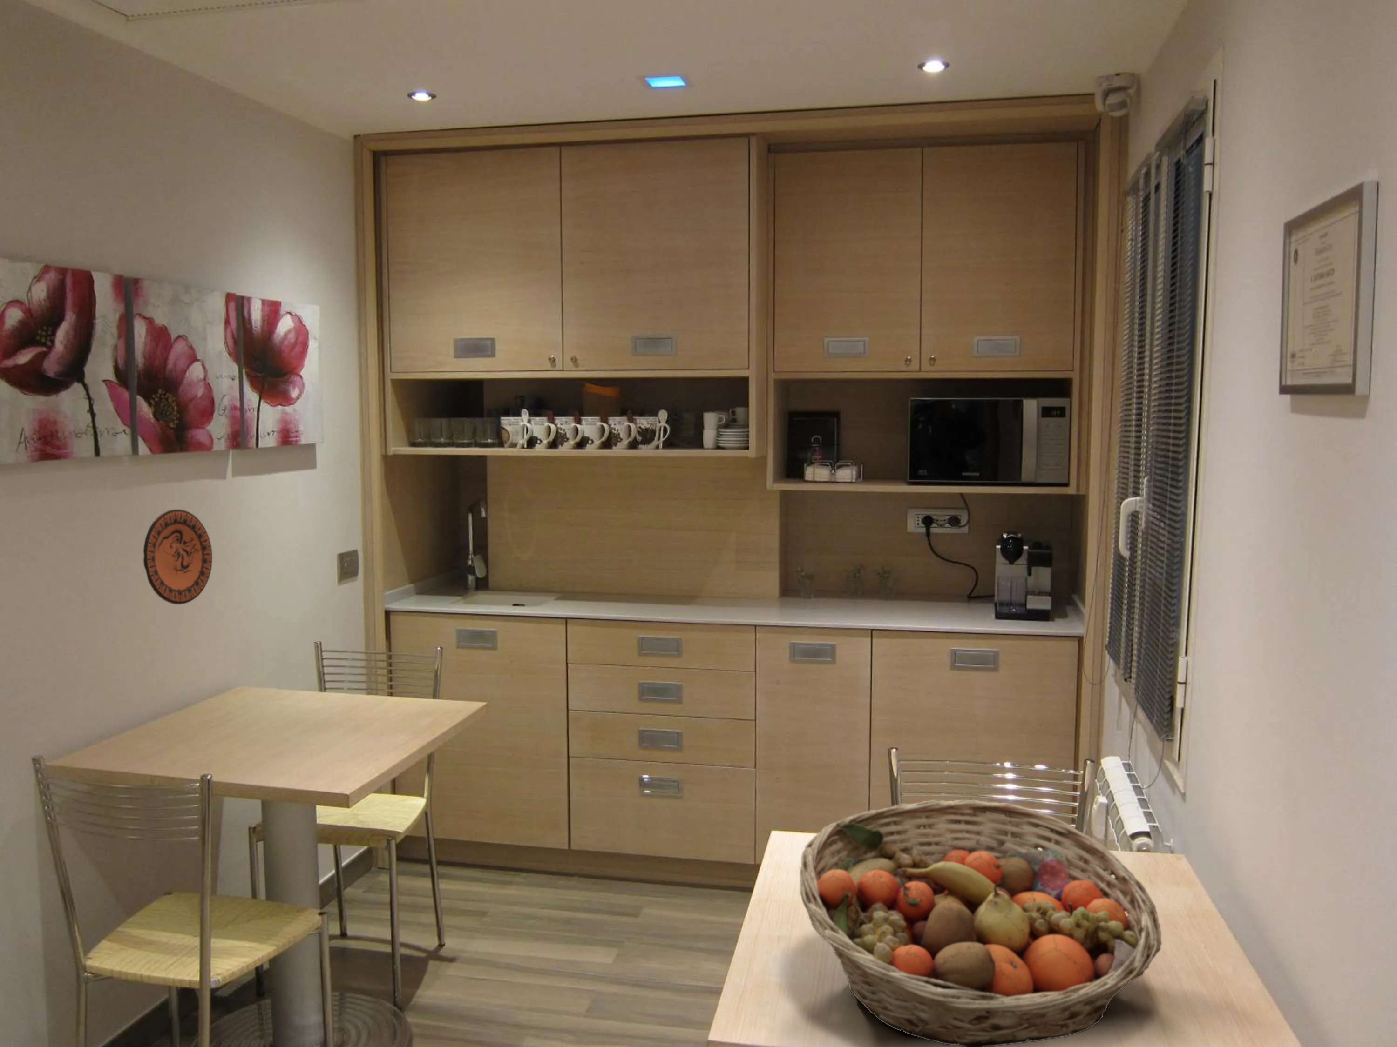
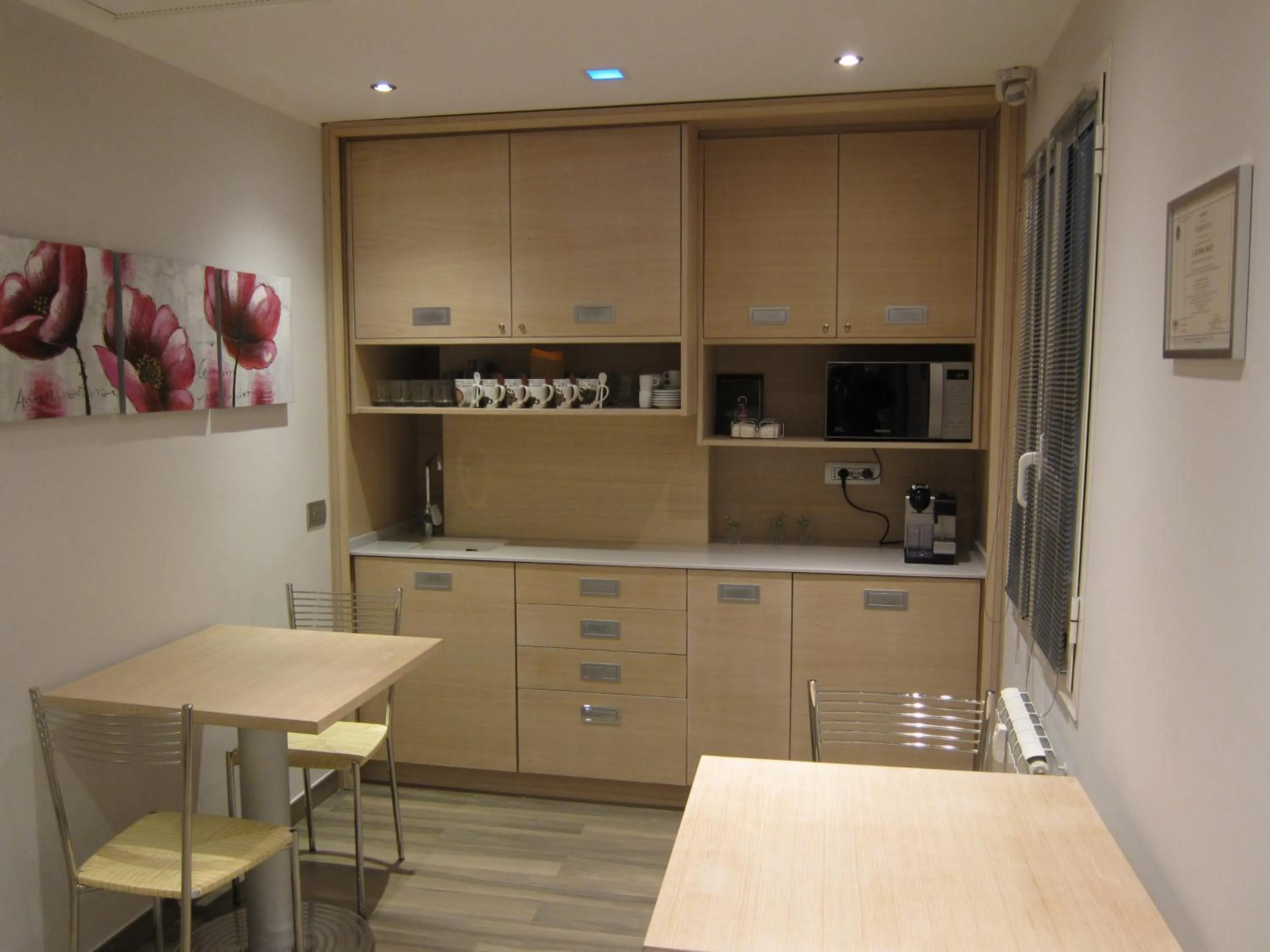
- fruit basket [800,800,1163,1047]
- decorative plate [143,509,212,605]
